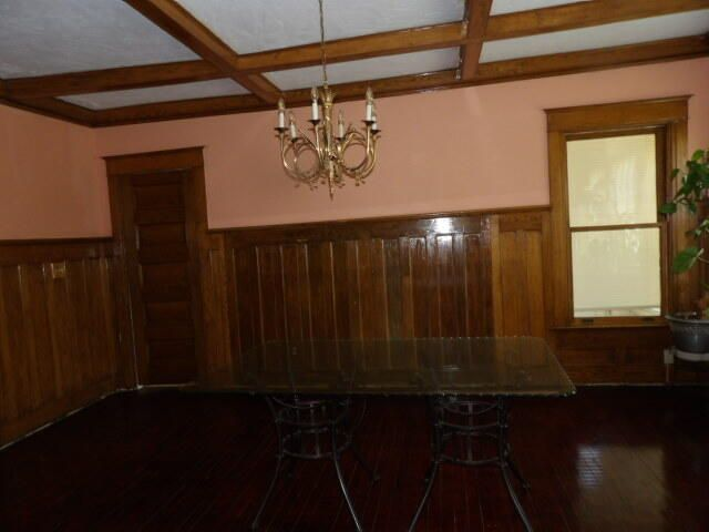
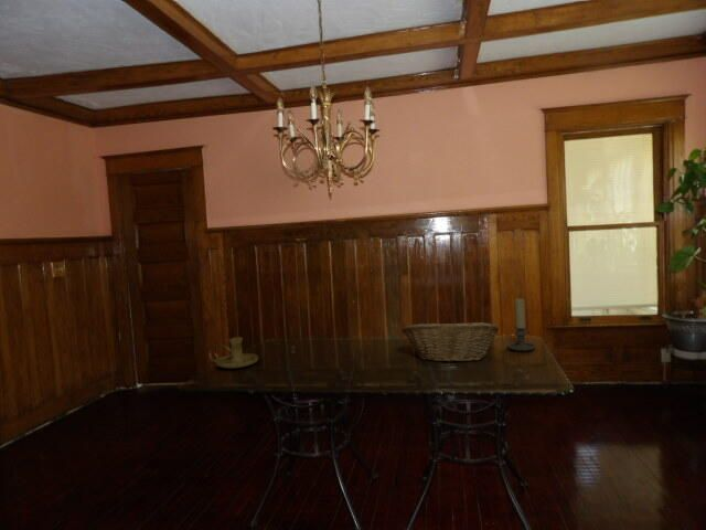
+ fruit basket [400,320,500,363]
+ candle holder [506,297,537,352]
+ candle holder [207,337,259,370]
